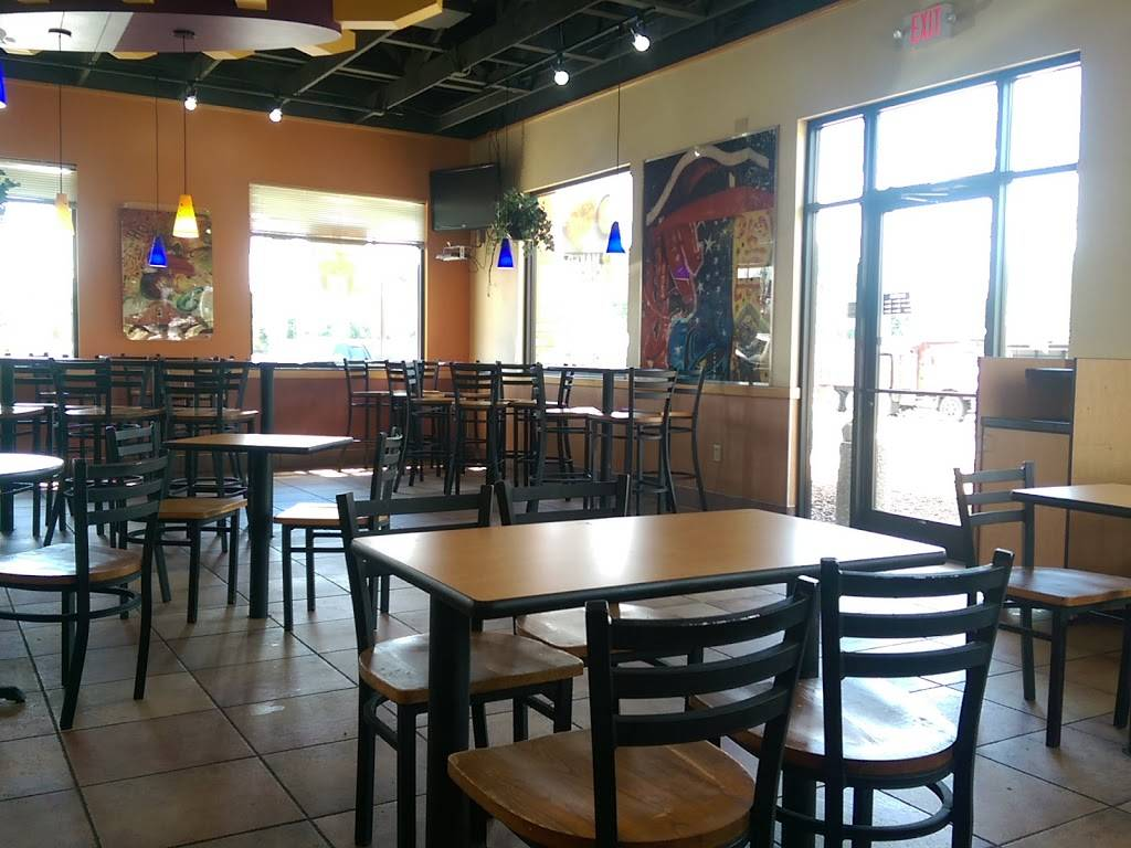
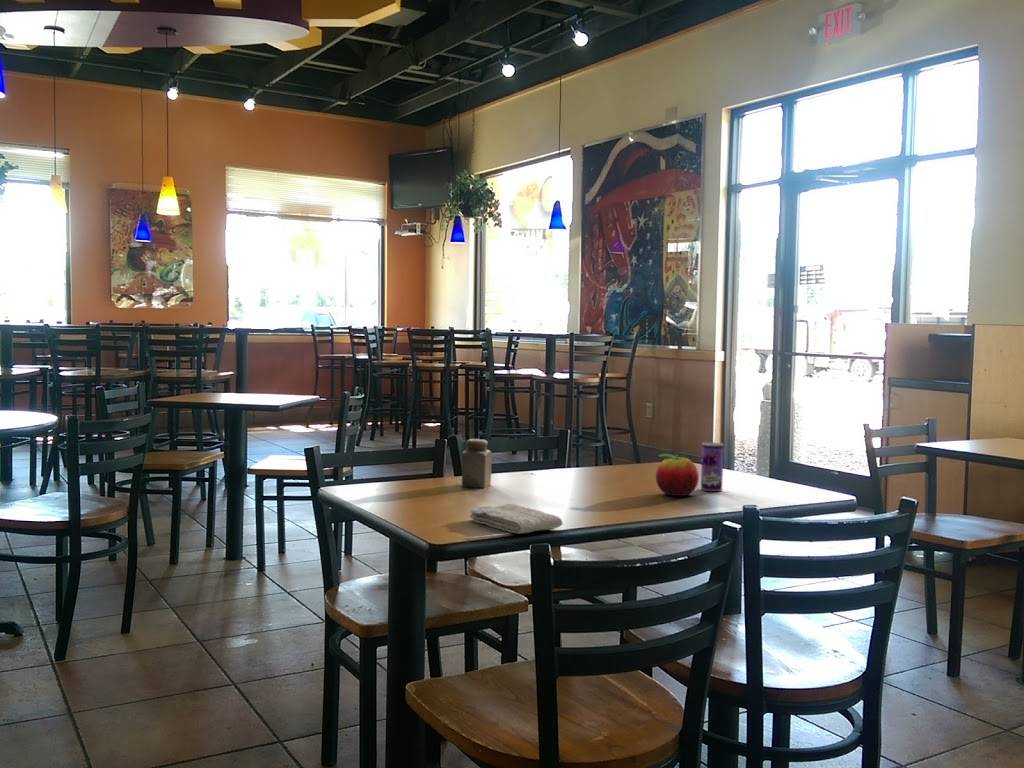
+ fruit [655,453,700,497]
+ washcloth [468,503,564,535]
+ salt shaker [461,438,493,489]
+ beverage can [700,441,724,492]
